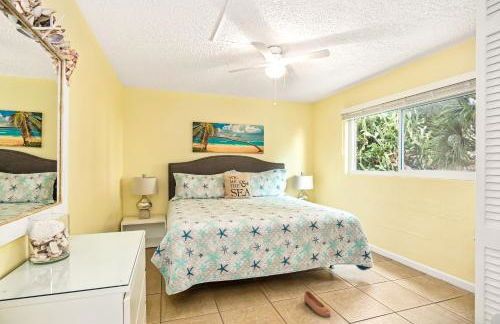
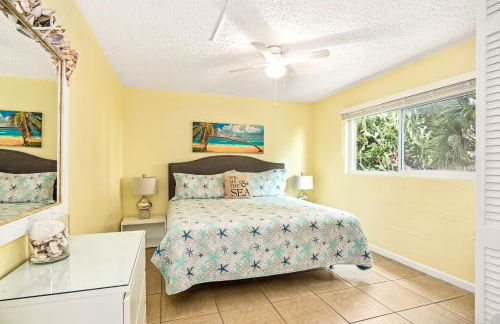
- shoe [303,290,331,319]
